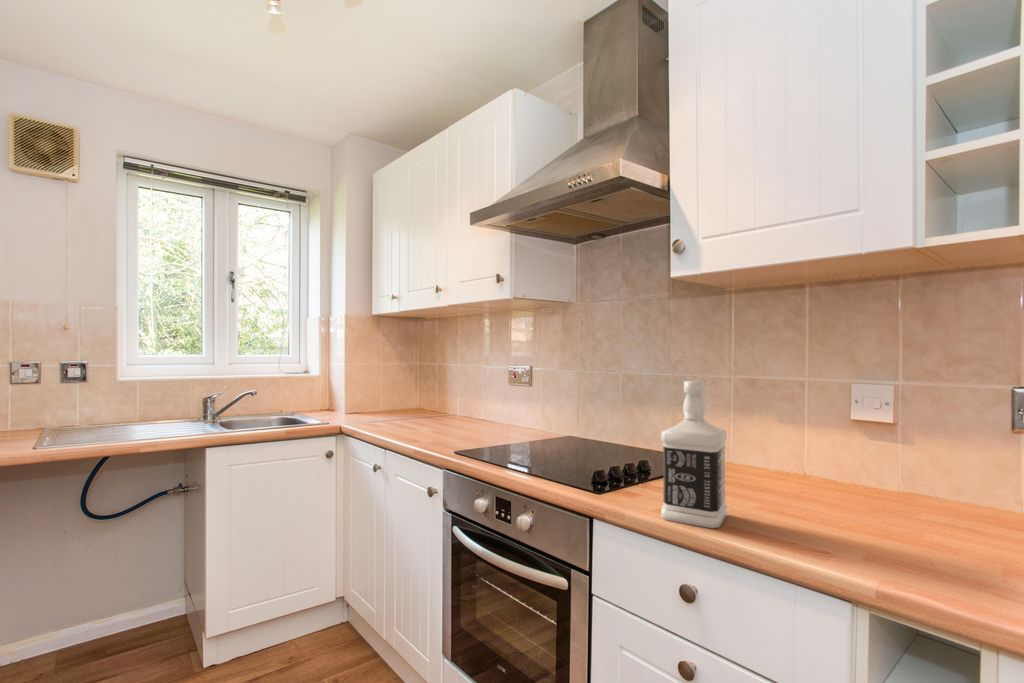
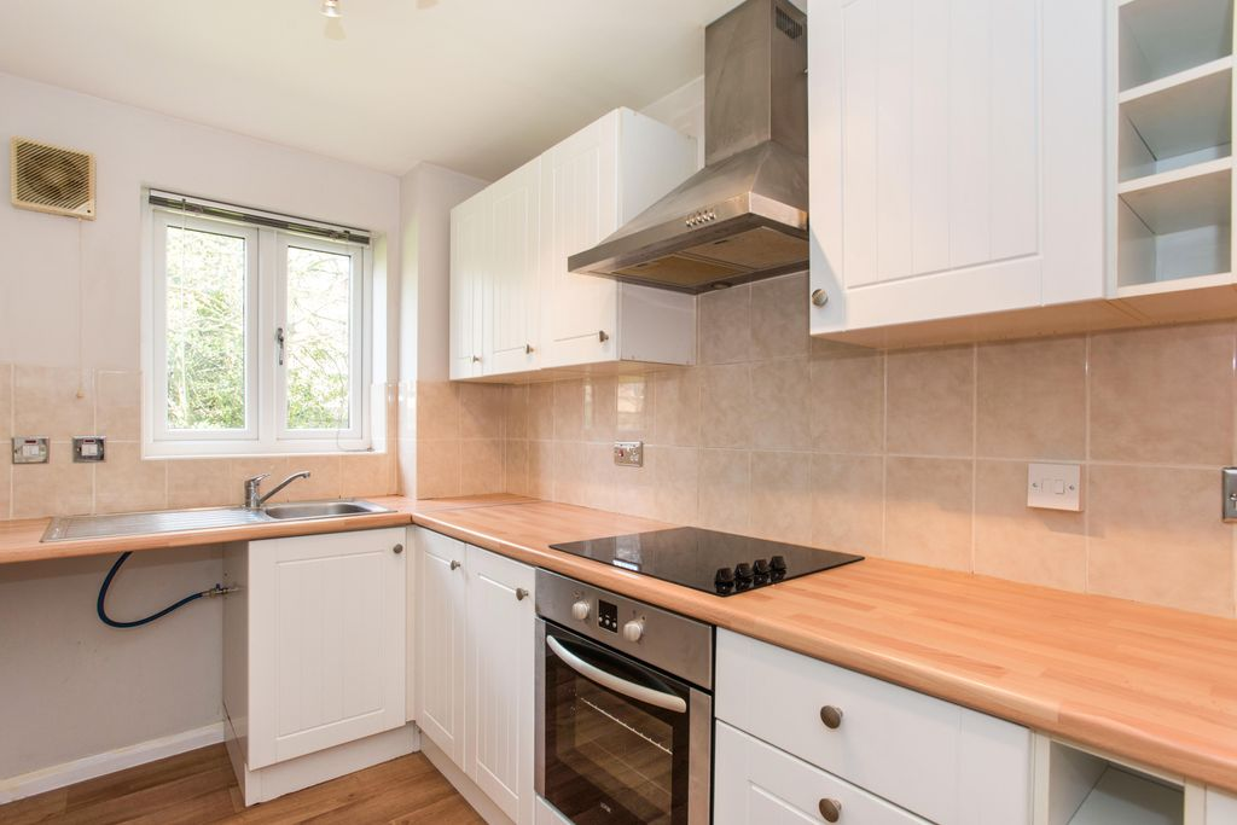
- bottle [660,380,728,529]
